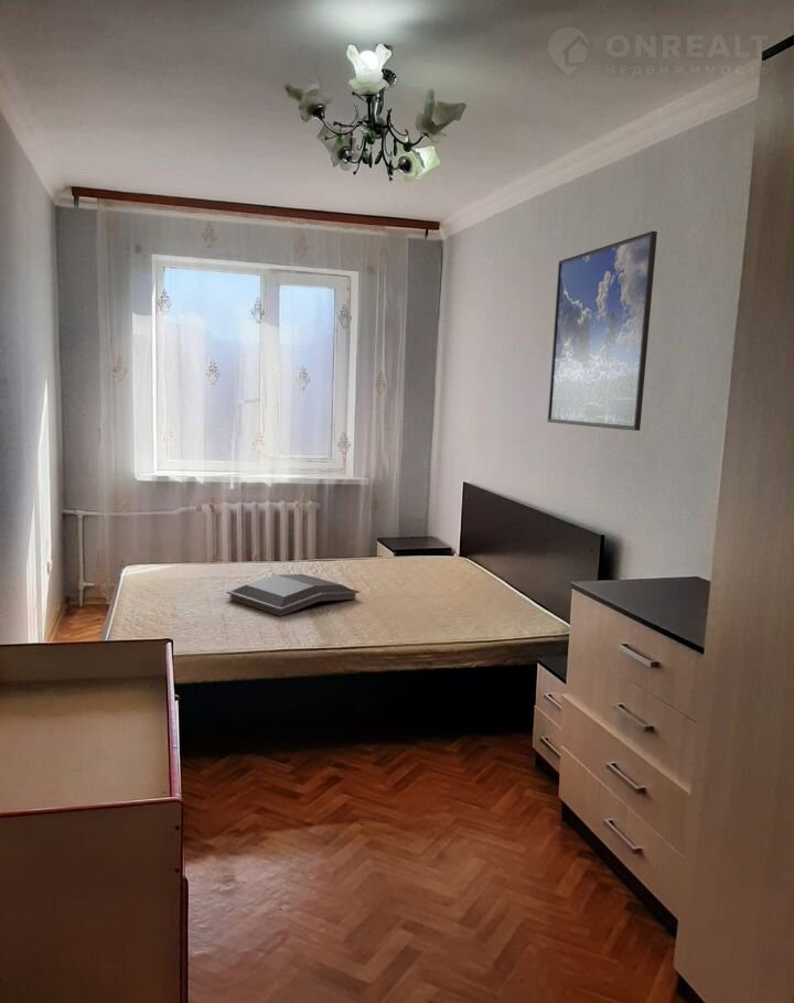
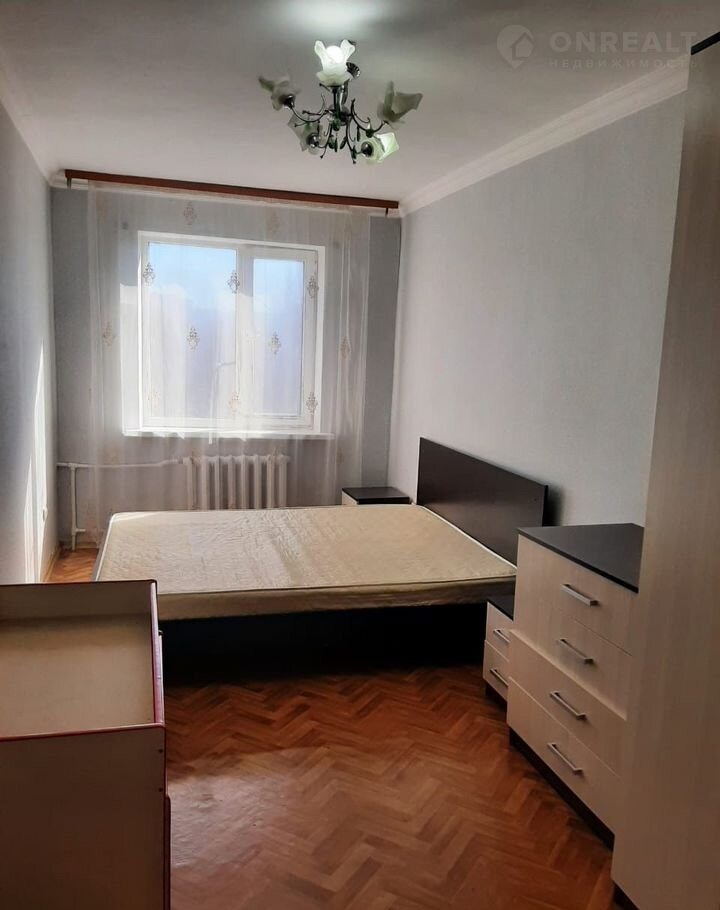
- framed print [547,230,658,432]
- serving tray [226,573,361,617]
